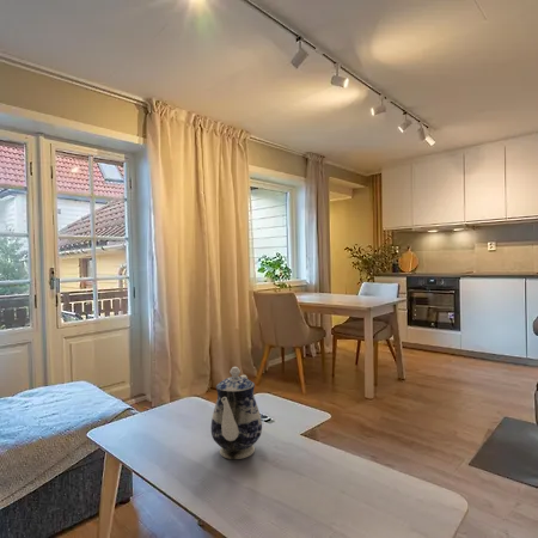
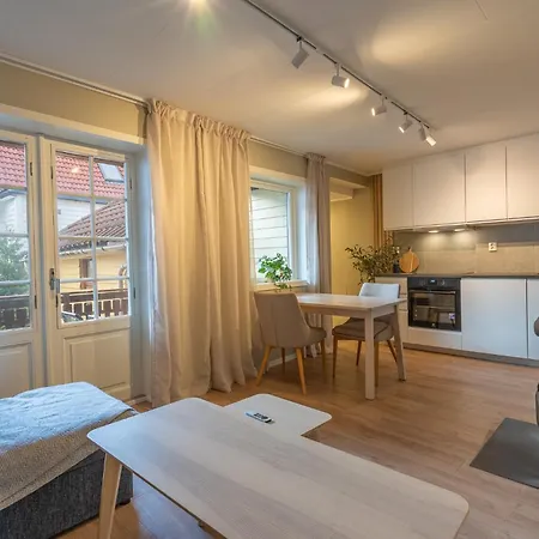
- teapot [210,366,263,460]
